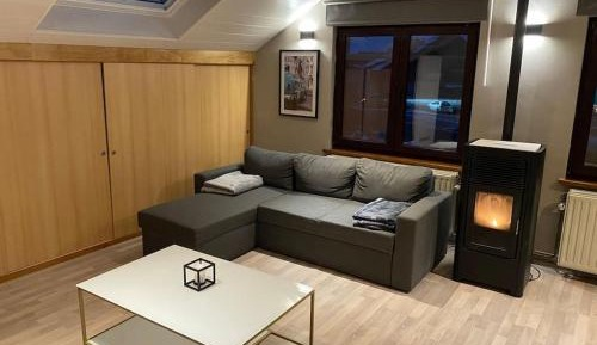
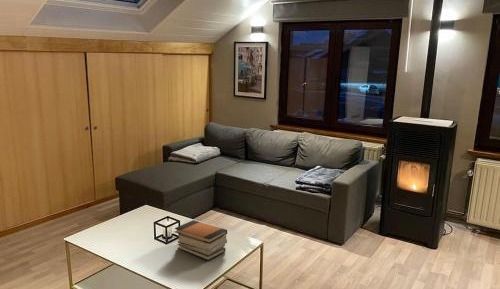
+ book stack [174,219,228,261]
